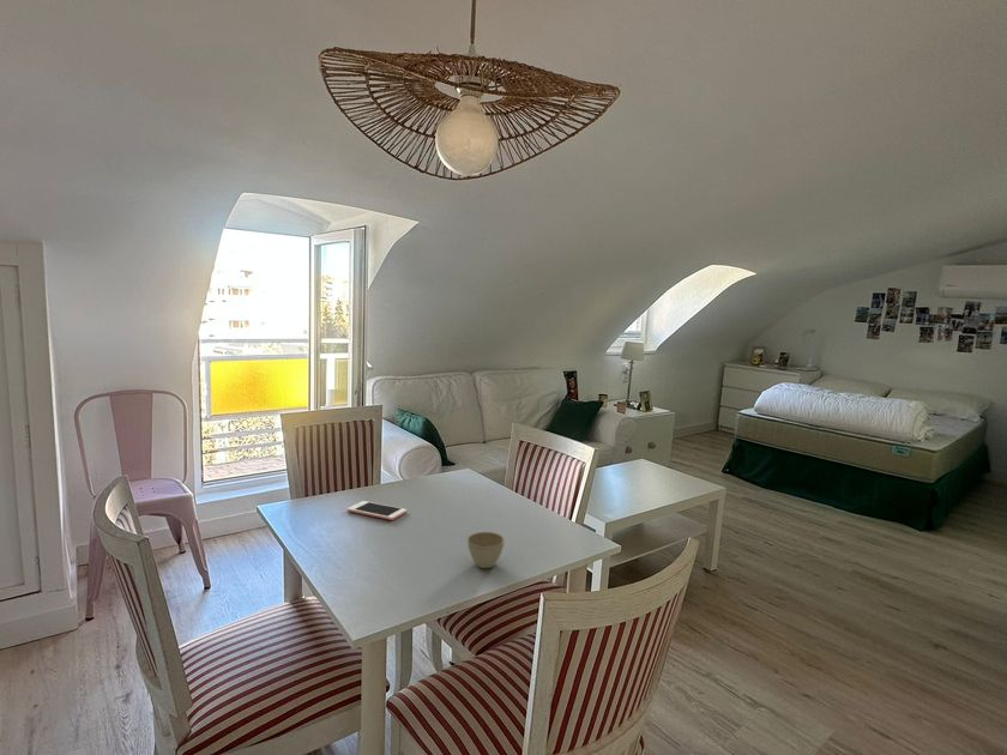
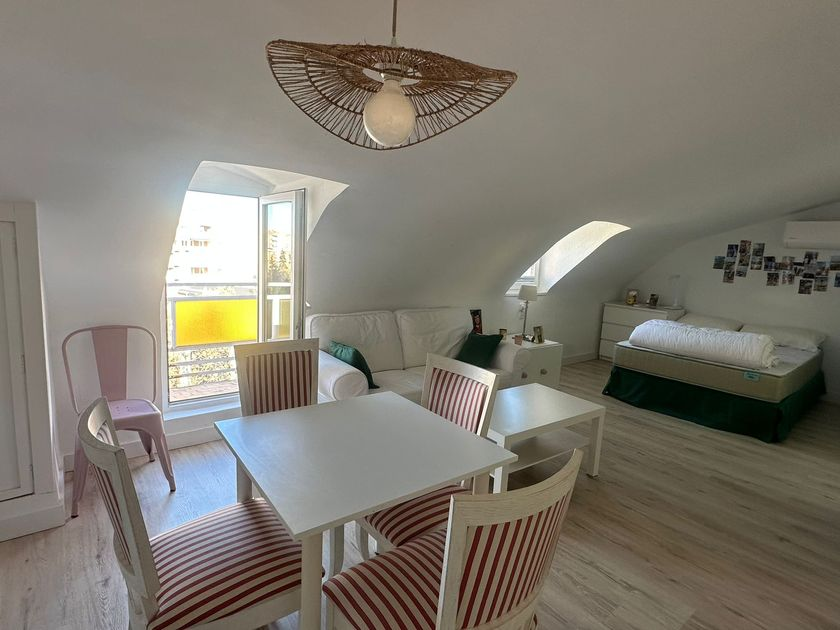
- flower pot [466,531,506,569]
- cell phone [346,500,408,521]
